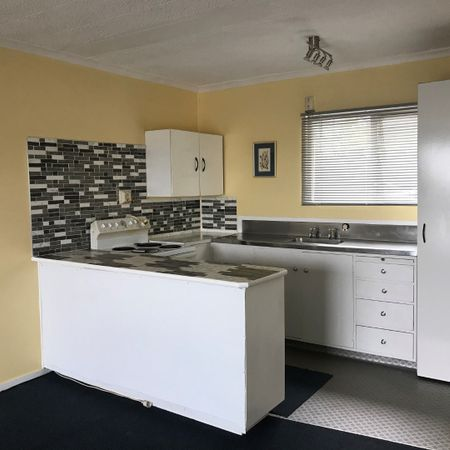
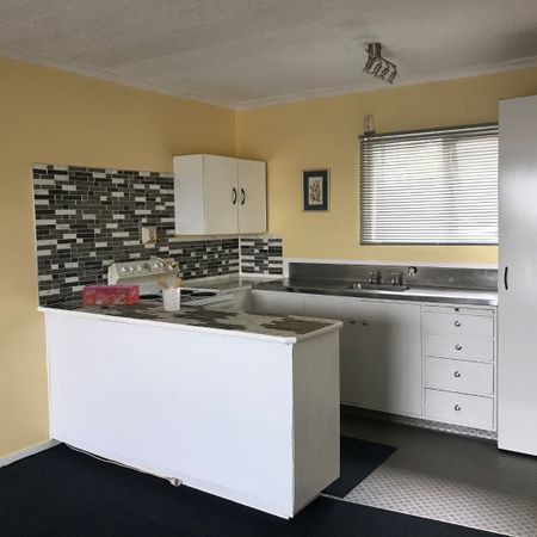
+ utensil holder [155,277,183,313]
+ tissue box [81,284,141,305]
